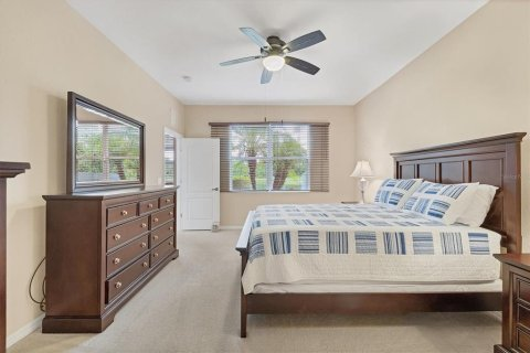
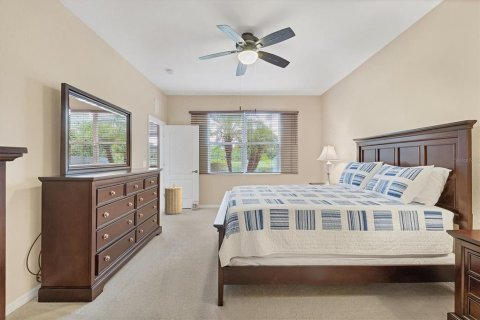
+ laundry hamper [164,183,183,215]
